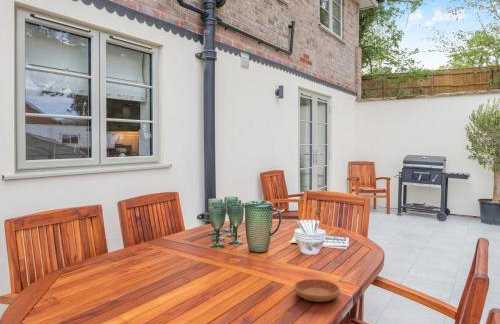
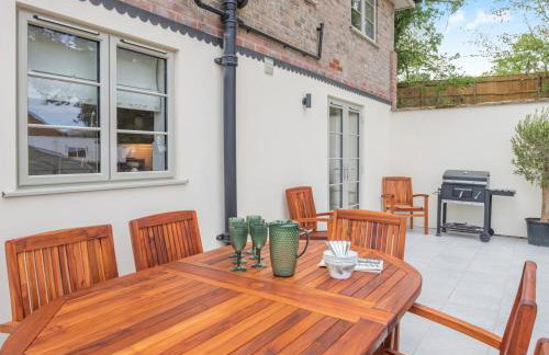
- saucer [293,278,341,303]
